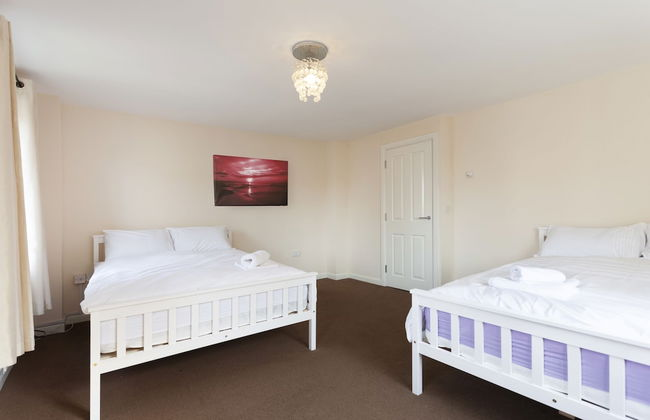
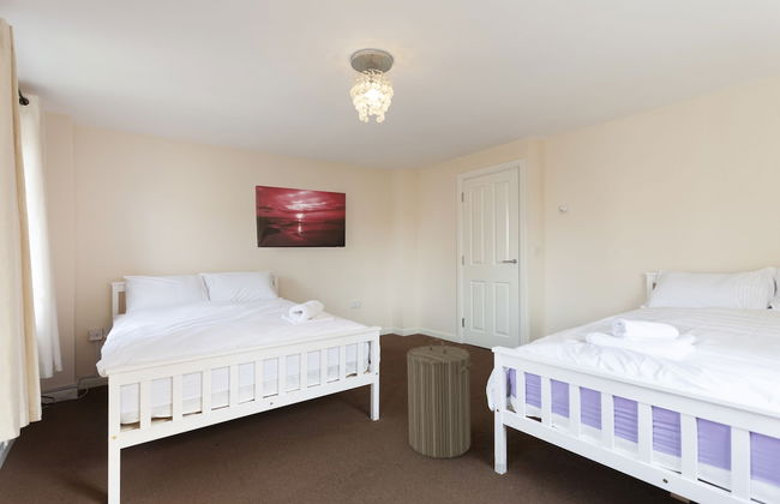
+ laundry hamper [406,337,474,460]
